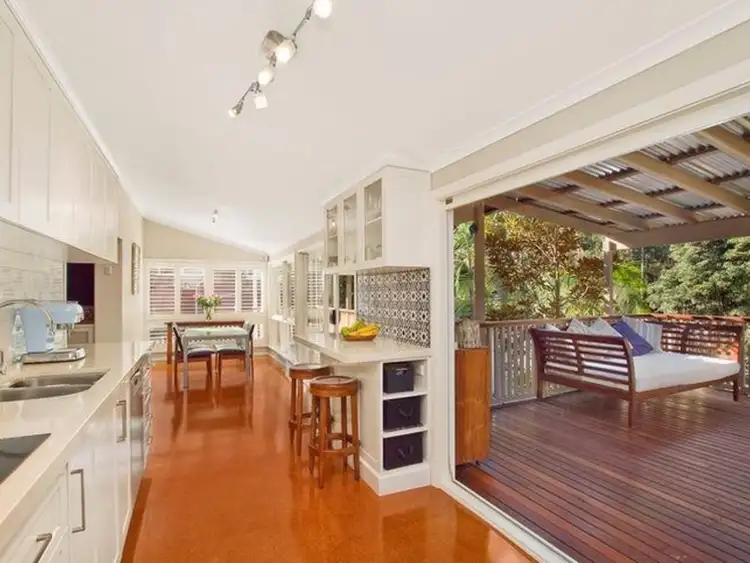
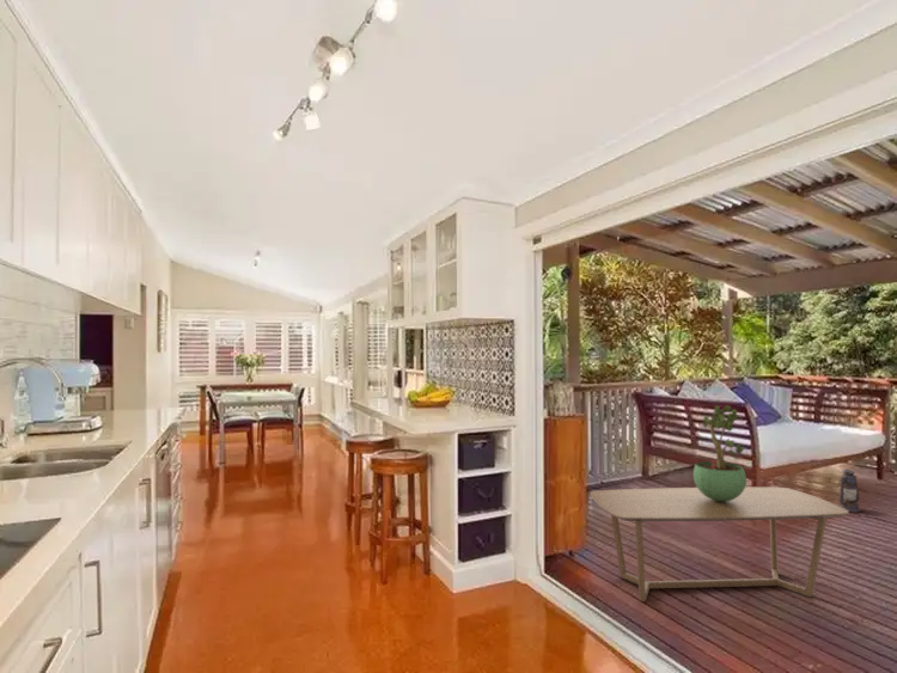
+ potted plant [692,404,748,502]
+ lantern [832,469,861,514]
+ coffee table [588,487,850,602]
